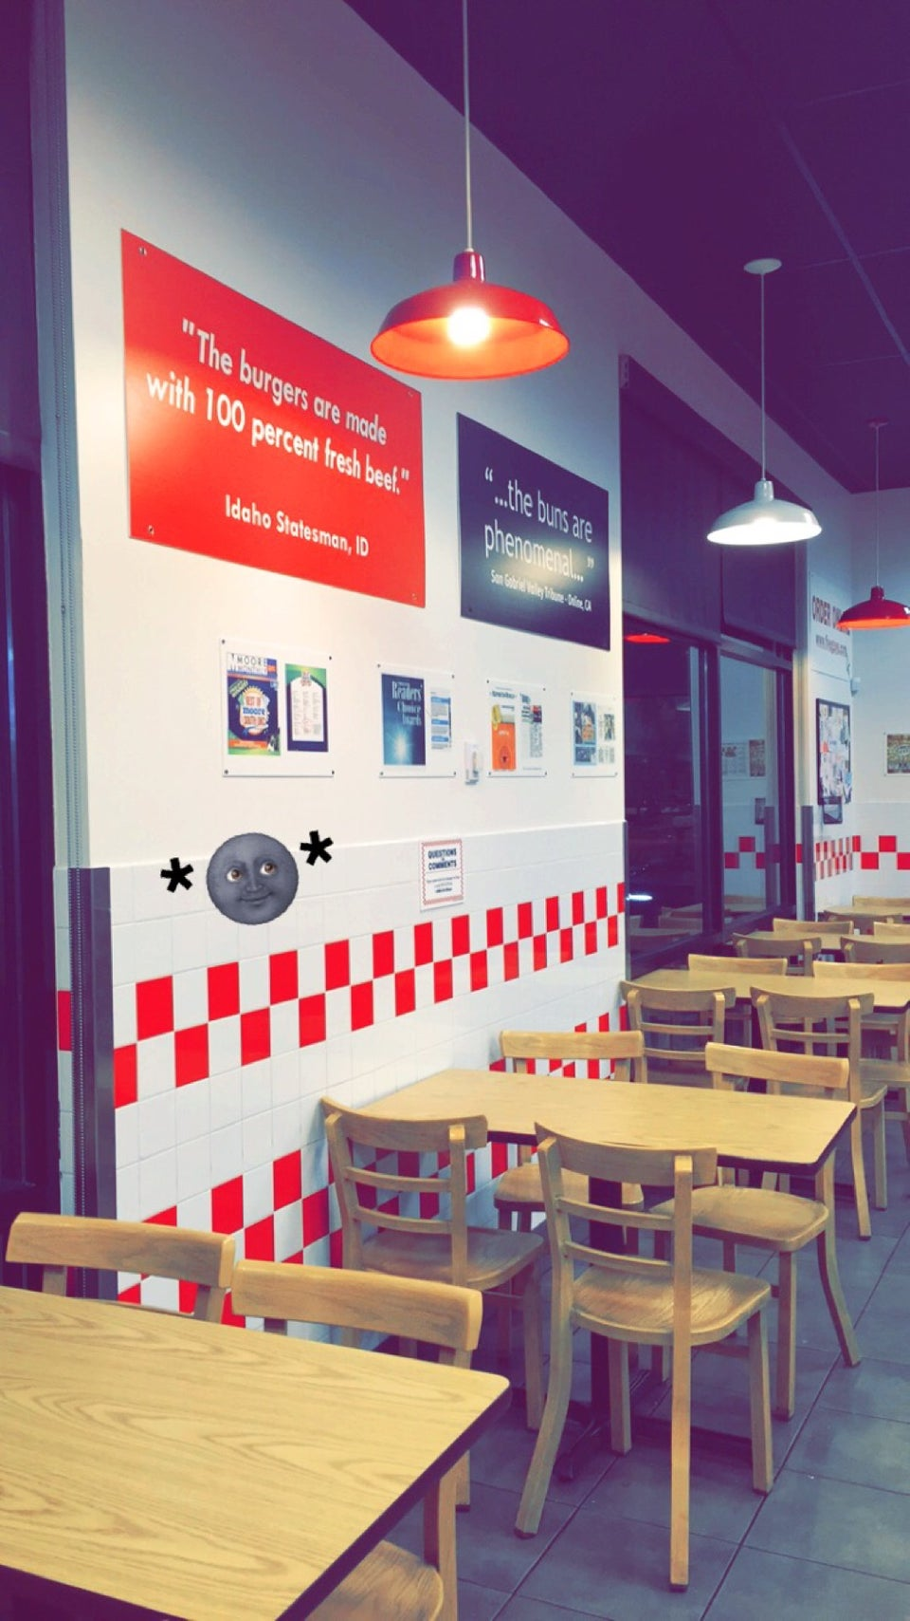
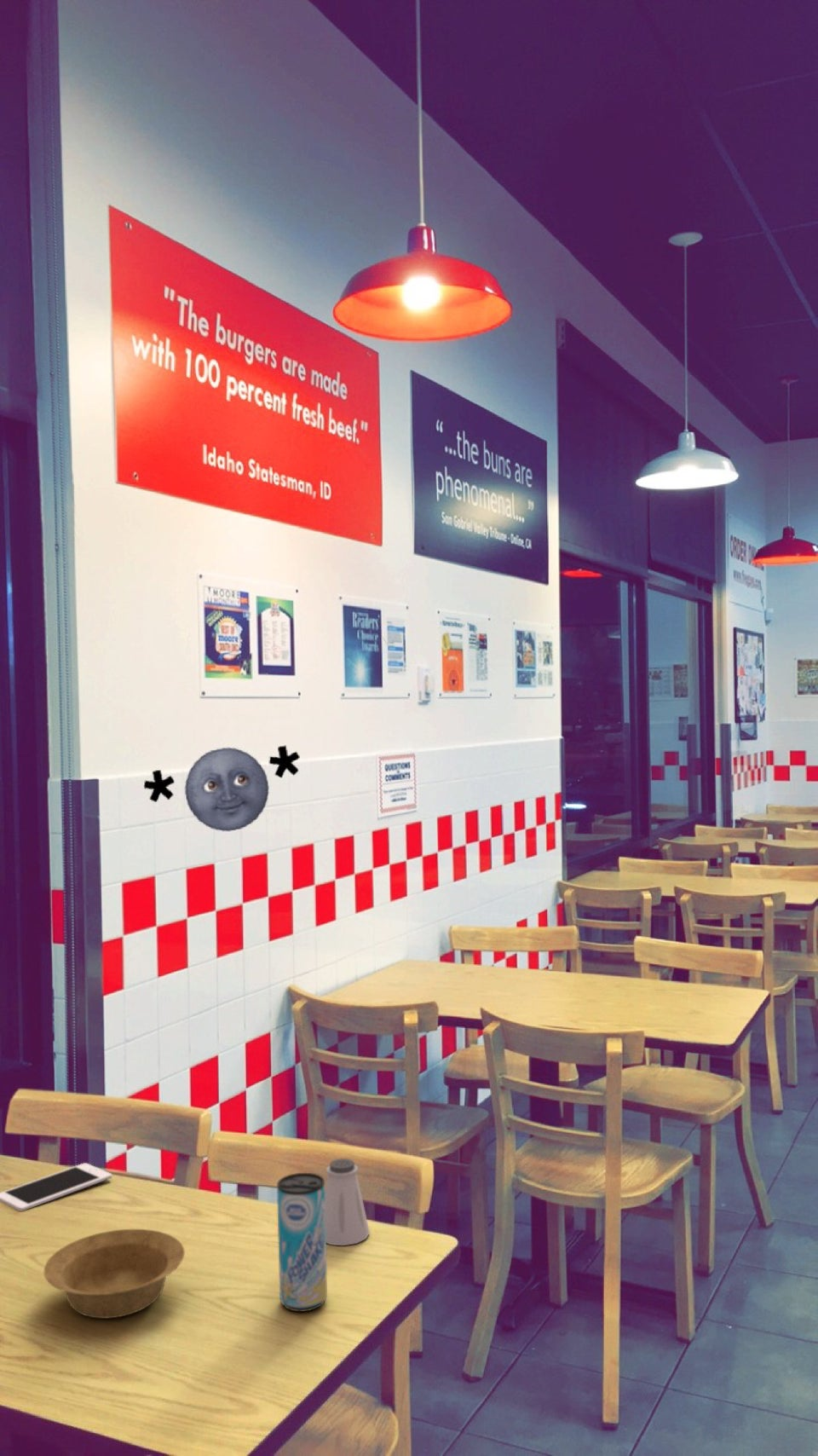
+ beverage can [276,1172,328,1313]
+ bowl [43,1228,186,1320]
+ saltshaker [325,1158,371,1246]
+ cell phone [0,1162,112,1212]
